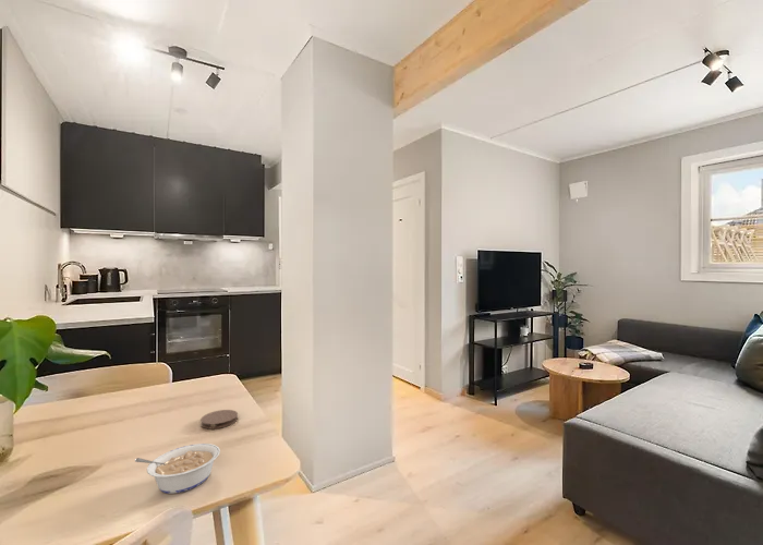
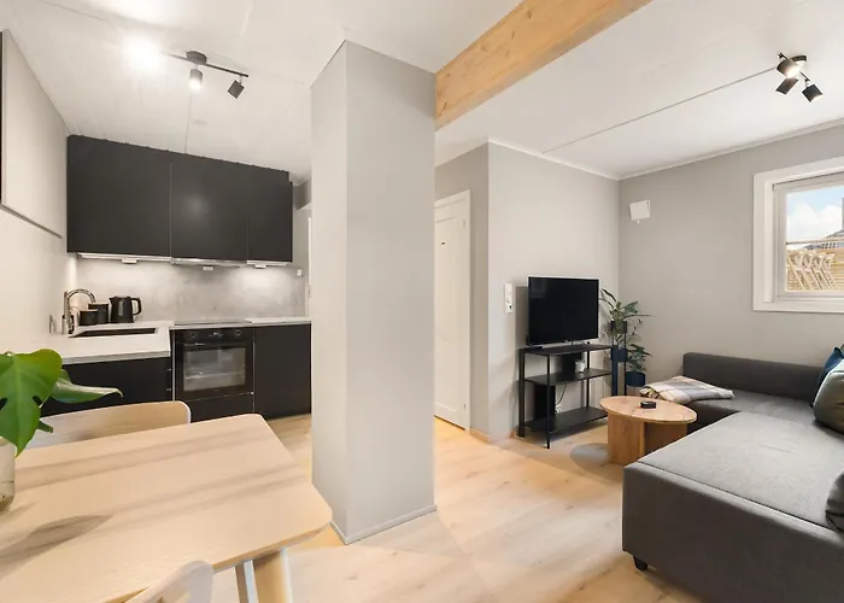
- coaster [199,409,239,429]
- legume [134,443,221,495]
